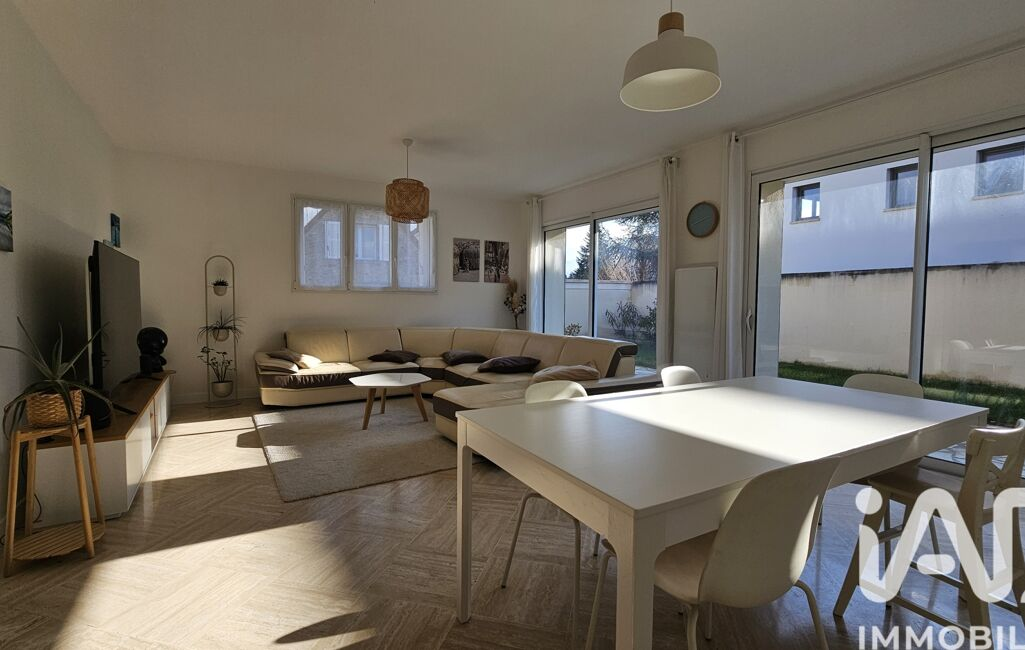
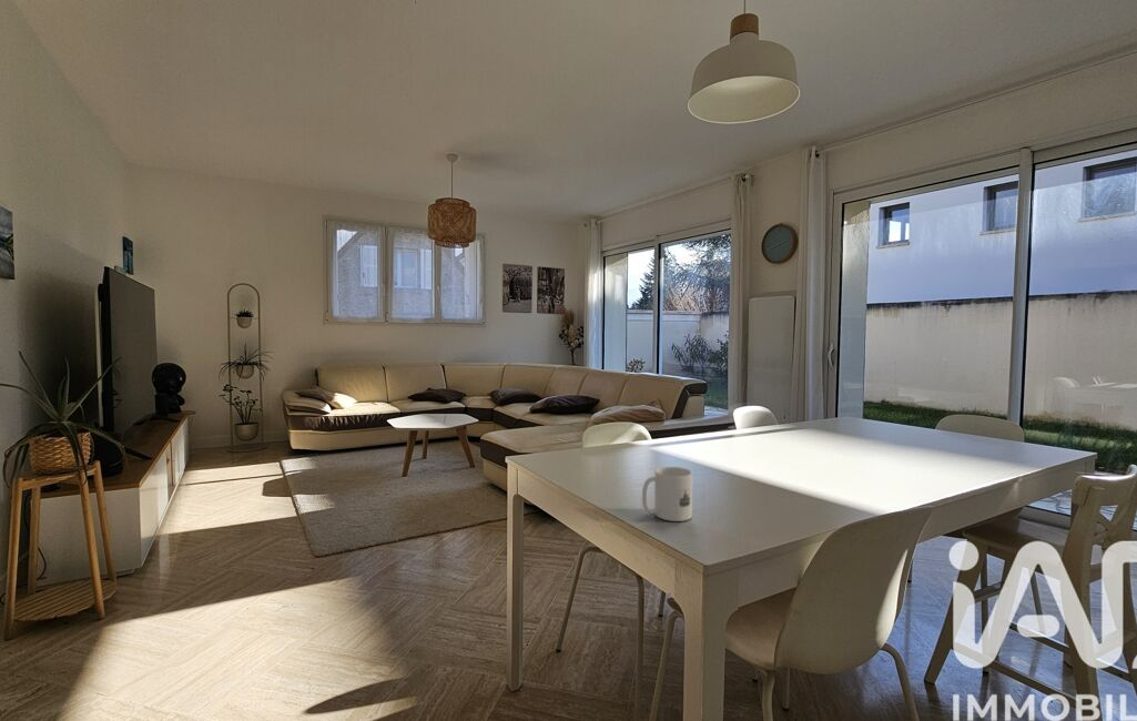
+ mug [641,466,693,522]
